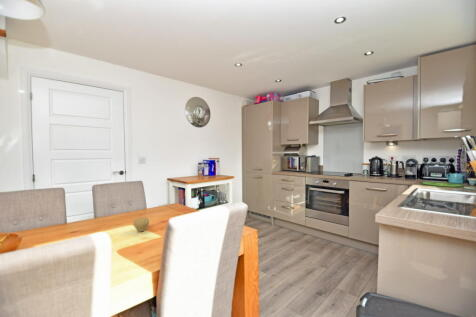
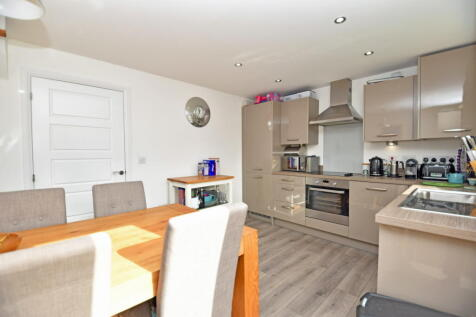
- fruit [132,213,150,233]
